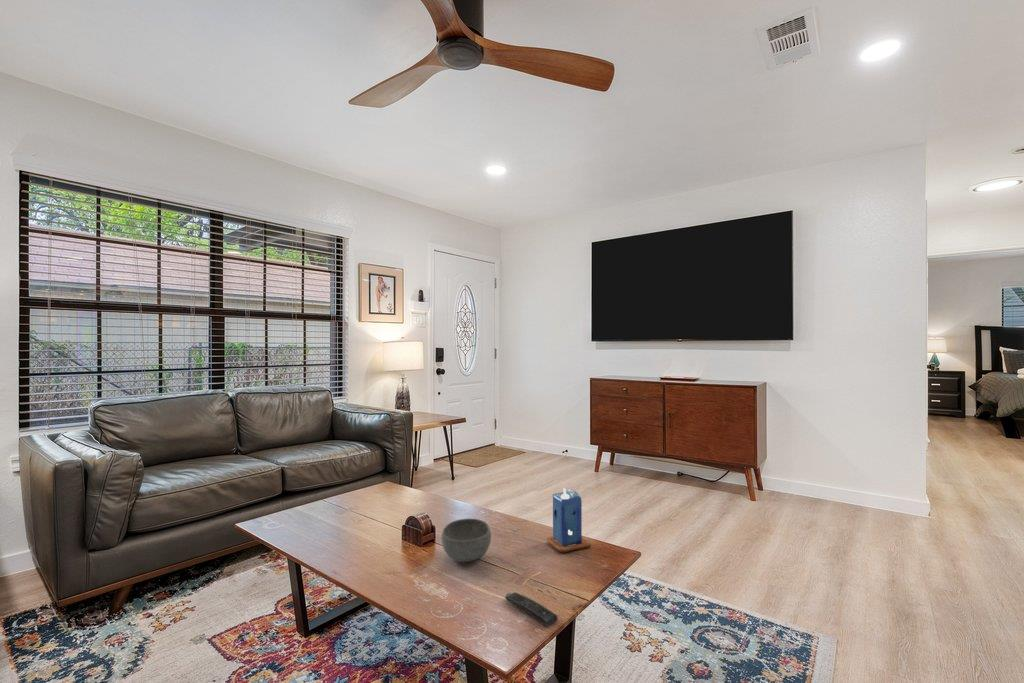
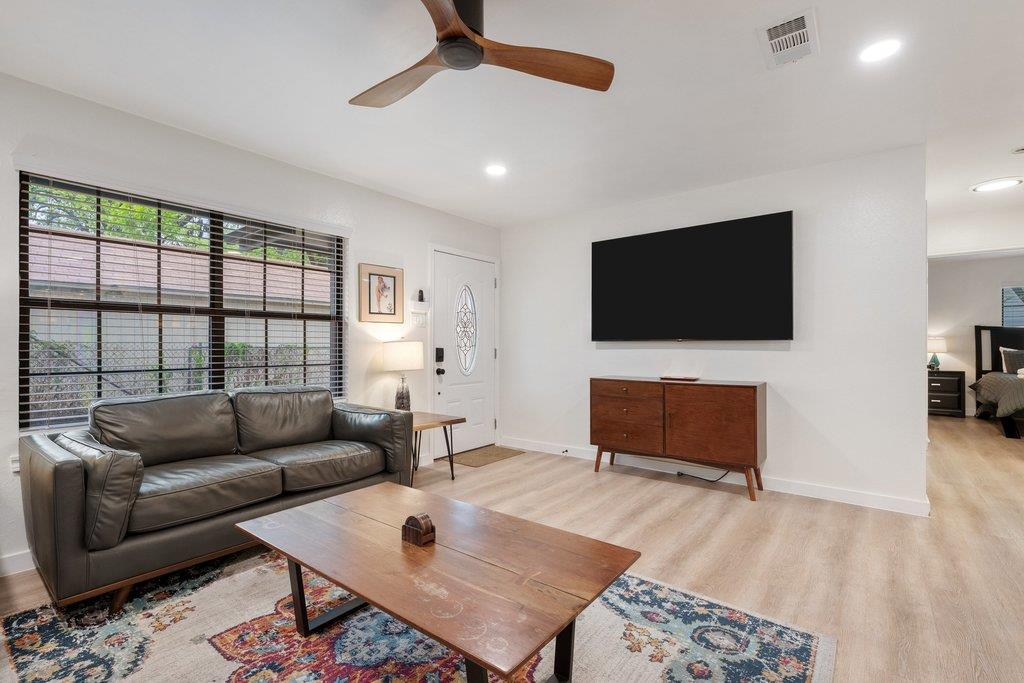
- bowl [441,518,492,563]
- remote control [504,592,559,628]
- candle [546,487,592,554]
